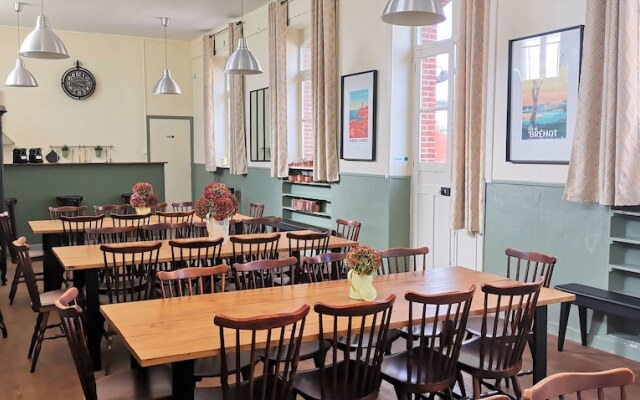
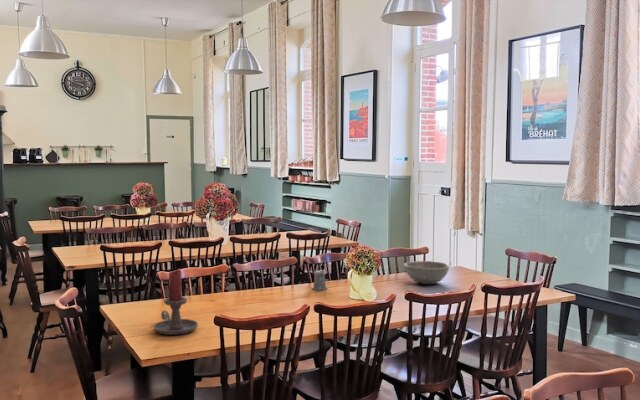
+ bowl [403,260,450,285]
+ candle holder [153,269,199,336]
+ pepper shaker [307,269,329,291]
